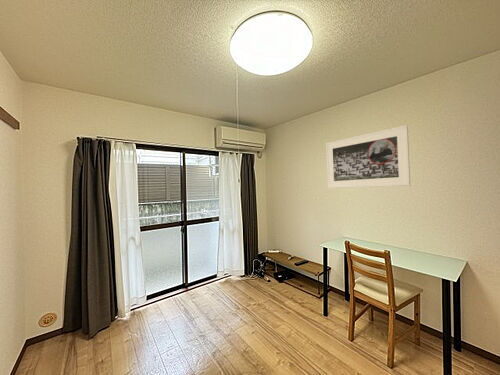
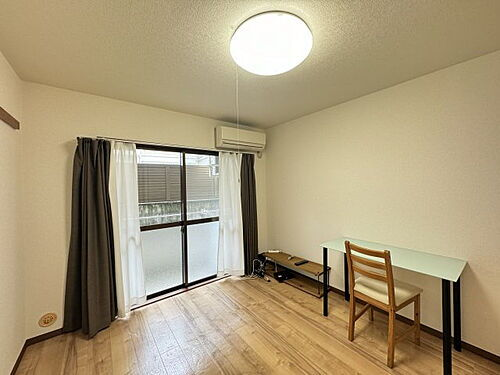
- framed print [325,124,411,189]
